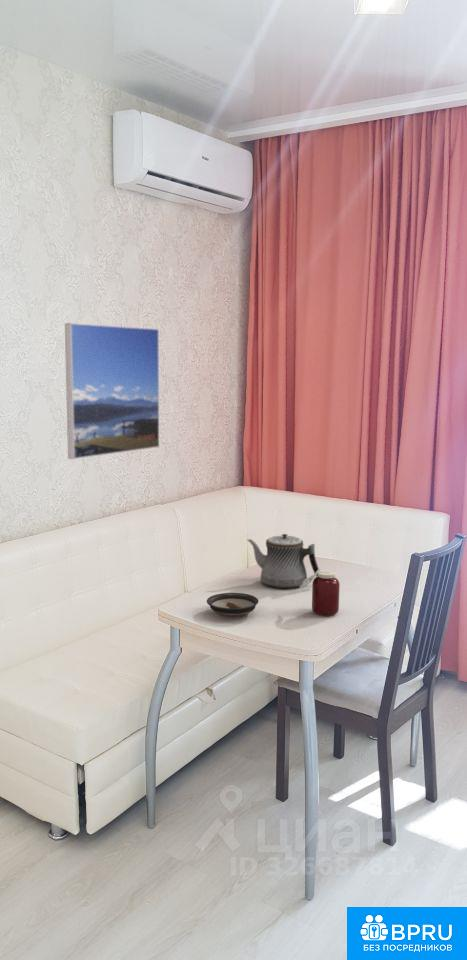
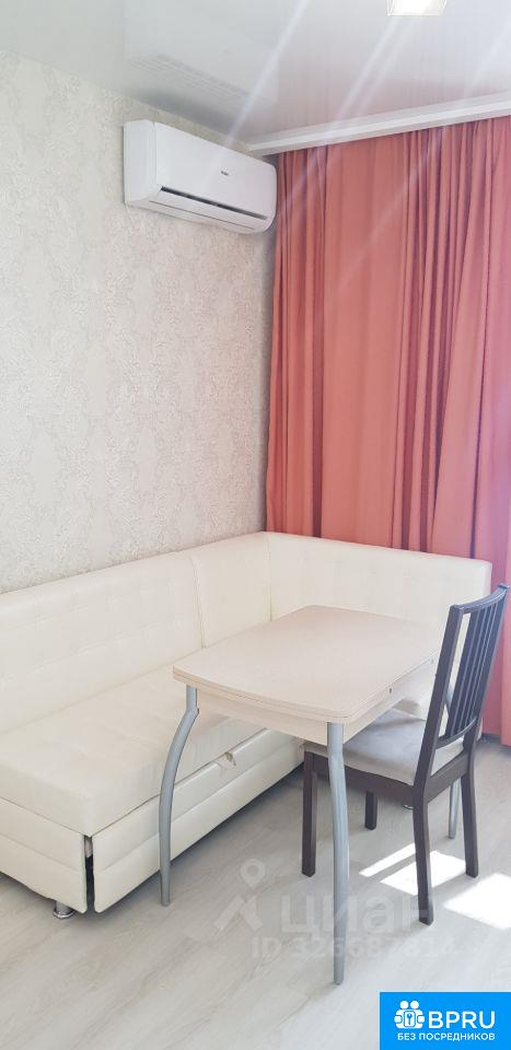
- jar [298,567,341,617]
- teapot [247,533,321,589]
- saucer [206,592,260,618]
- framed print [64,322,161,460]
